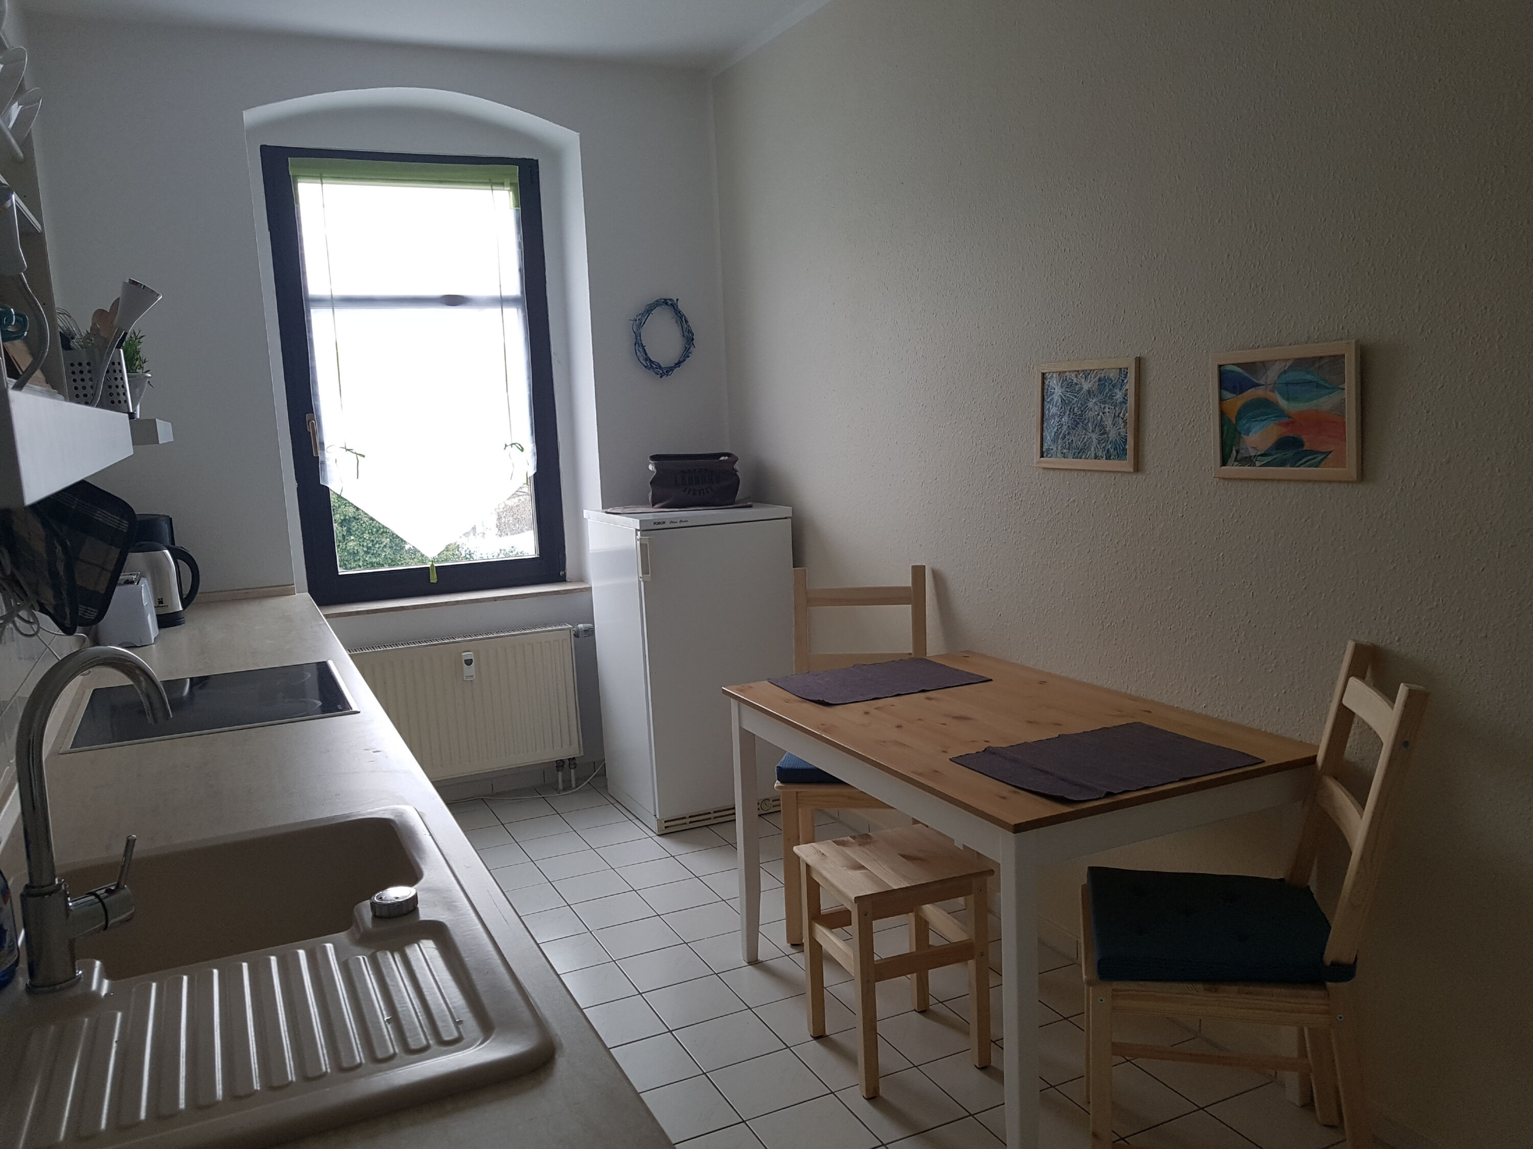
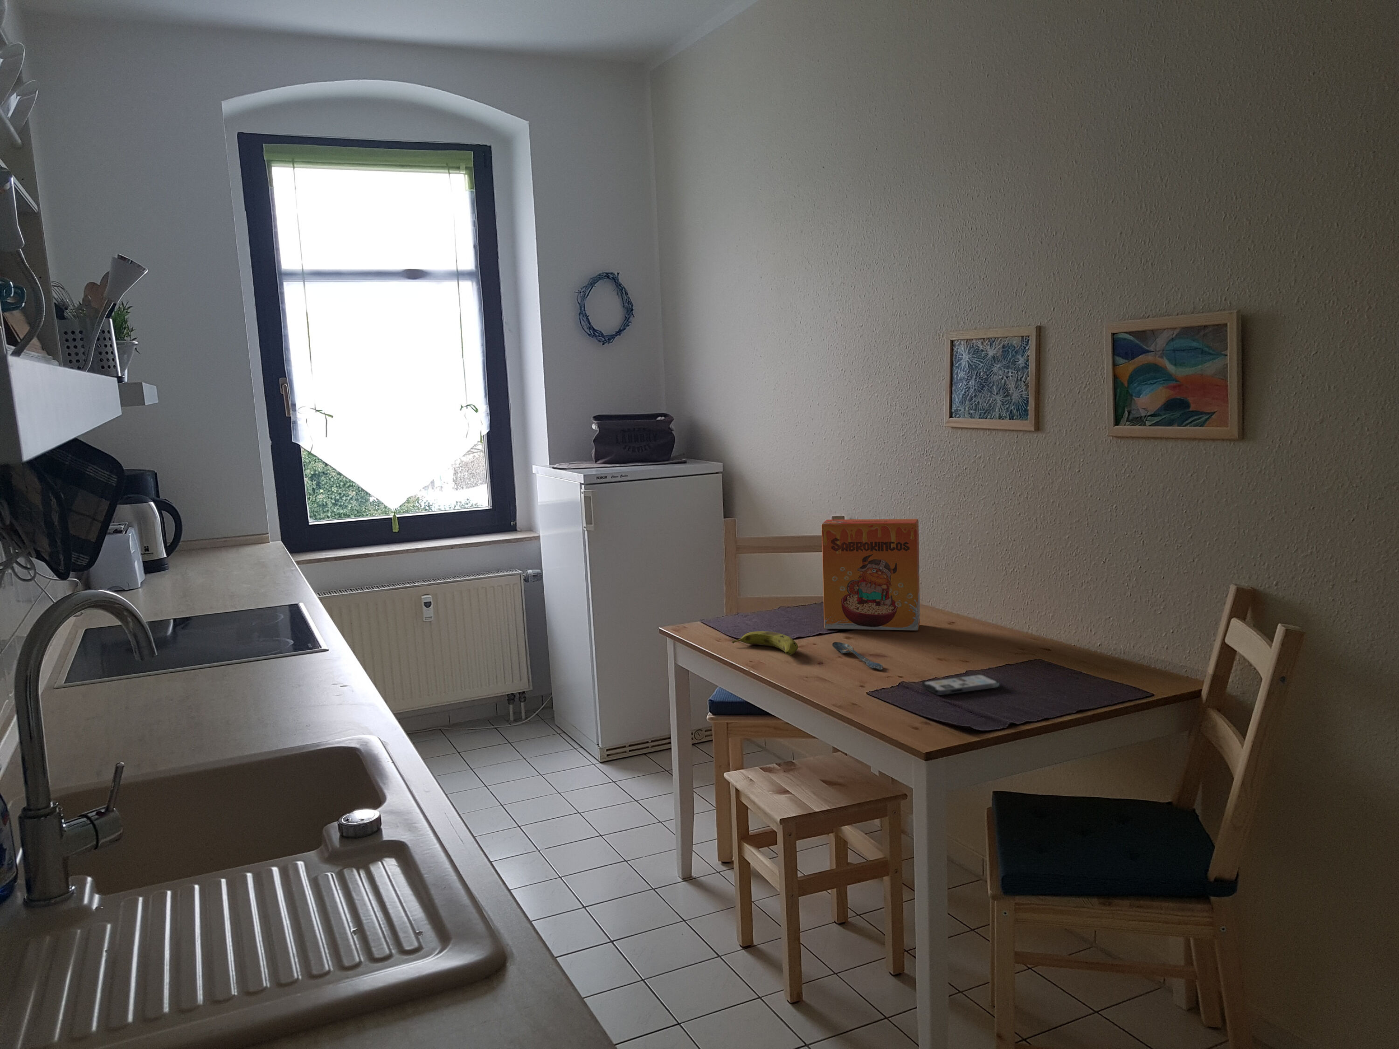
+ phone case [921,673,1000,695]
+ spoon [832,641,883,670]
+ cereal box [821,518,921,631]
+ fruit [731,630,799,655]
